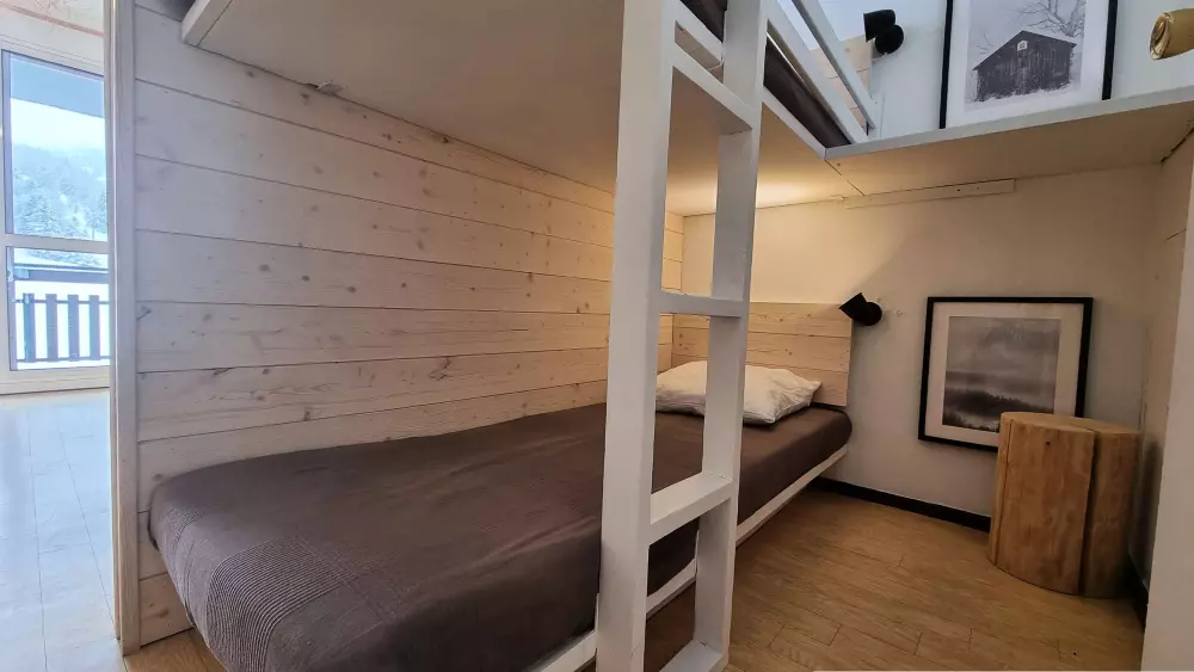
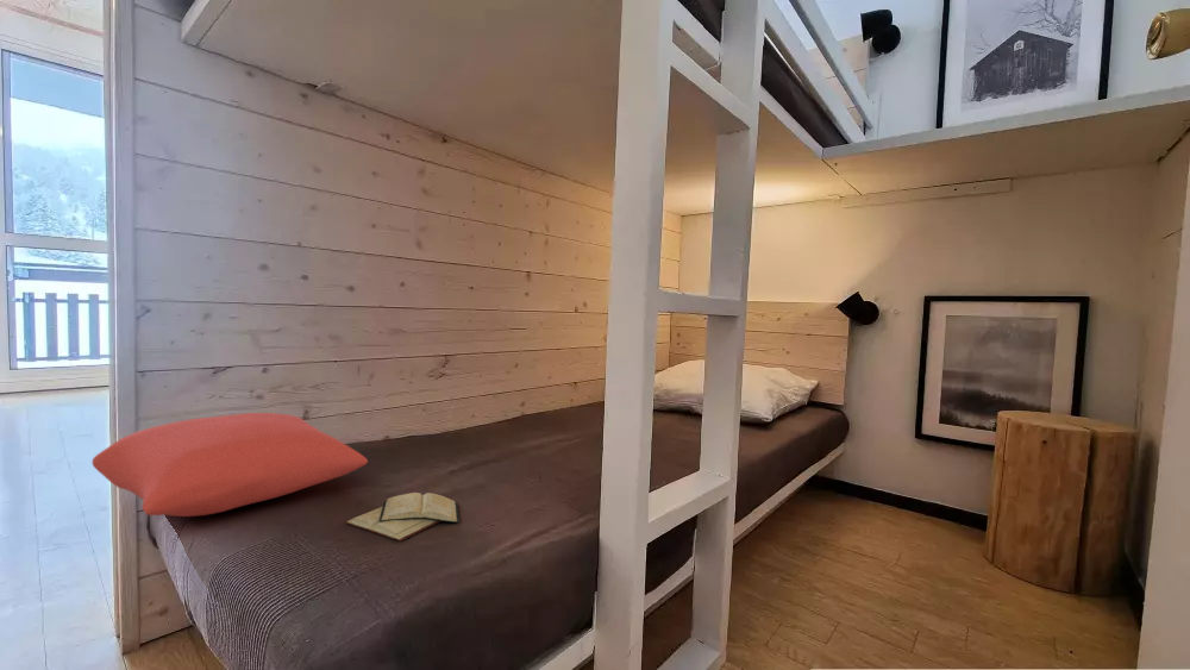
+ diary [344,491,461,543]
+ cushion [92,412,369,518]
